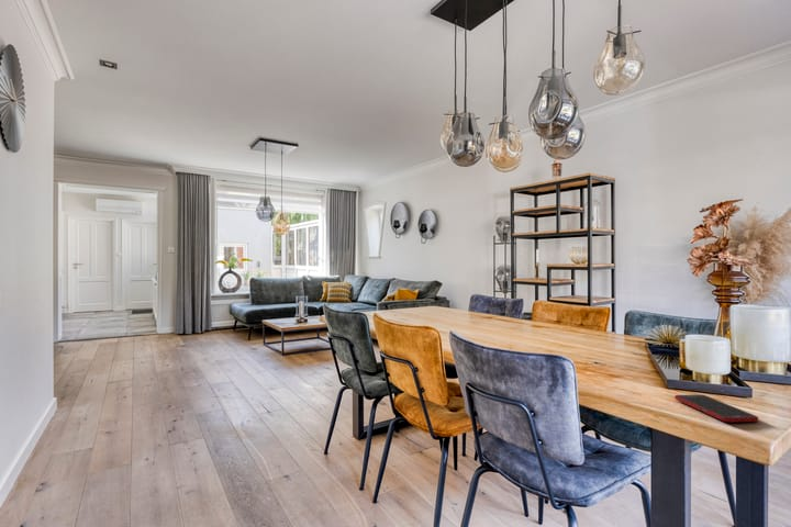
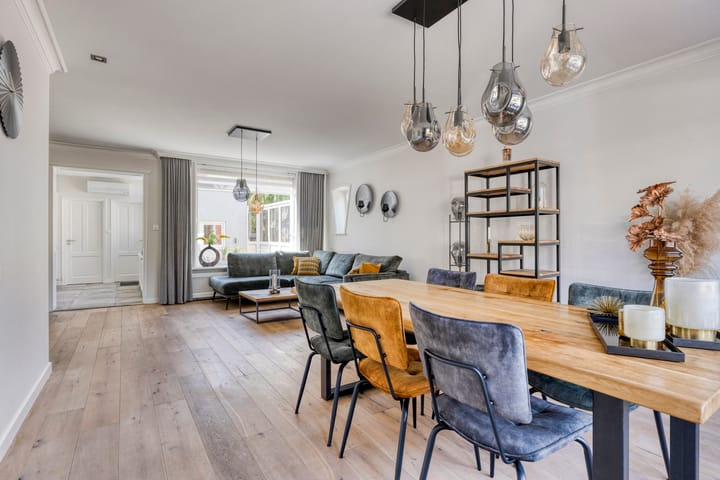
- cell phone [673,394,759,423]
